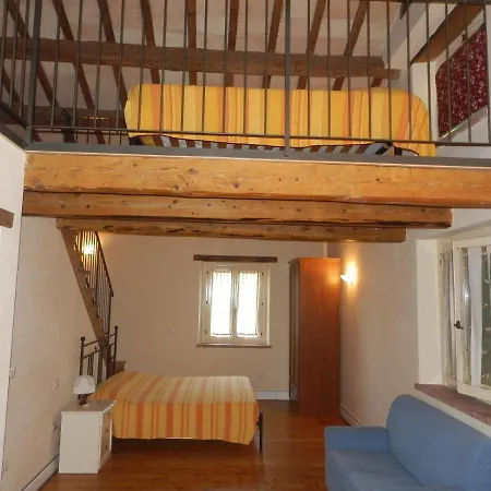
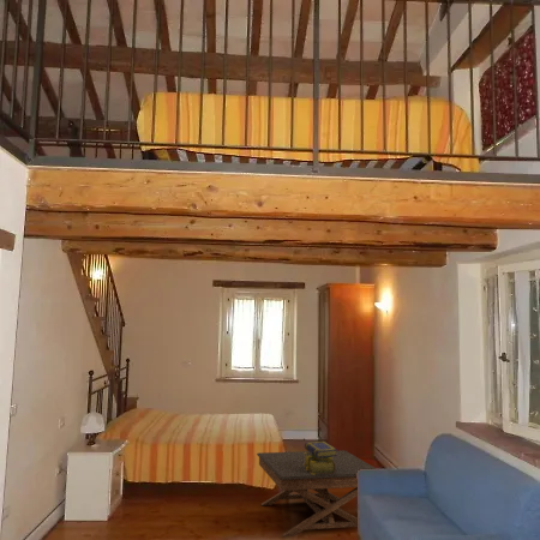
+ stack of books [304,440,338,474]
+ coffee table [256,449,377,538]
